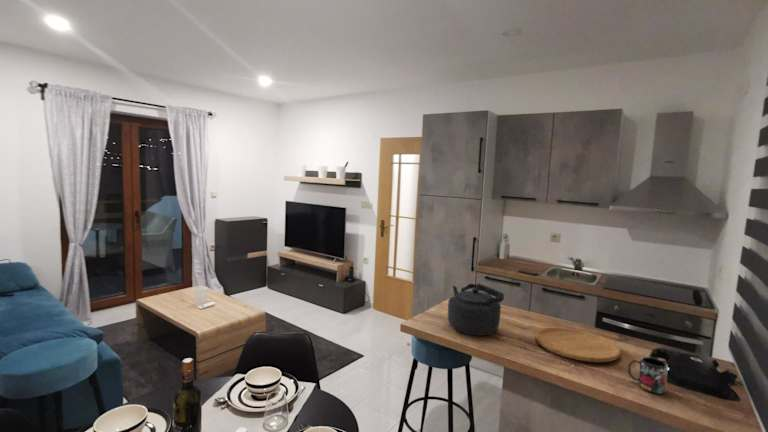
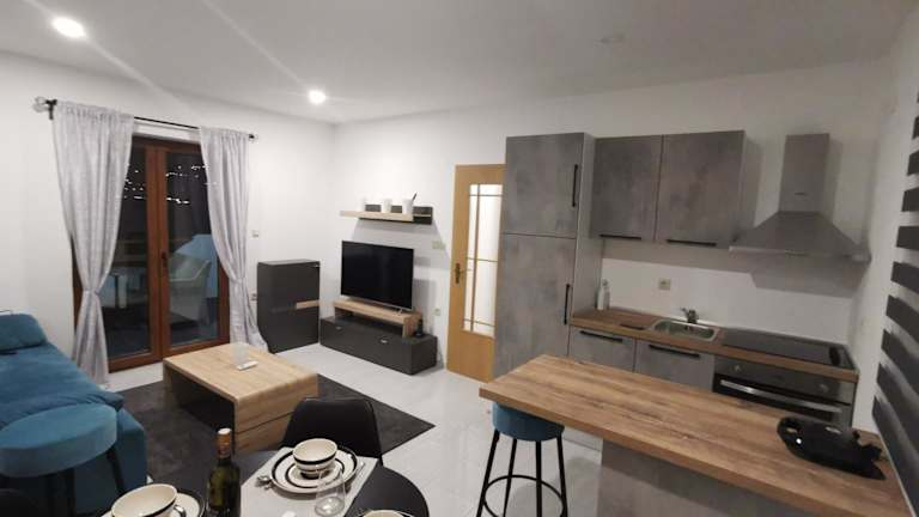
- kettle [447,283,505,336]
- mug [627,356,669,395]
- cutting board [534,327,622,363]
